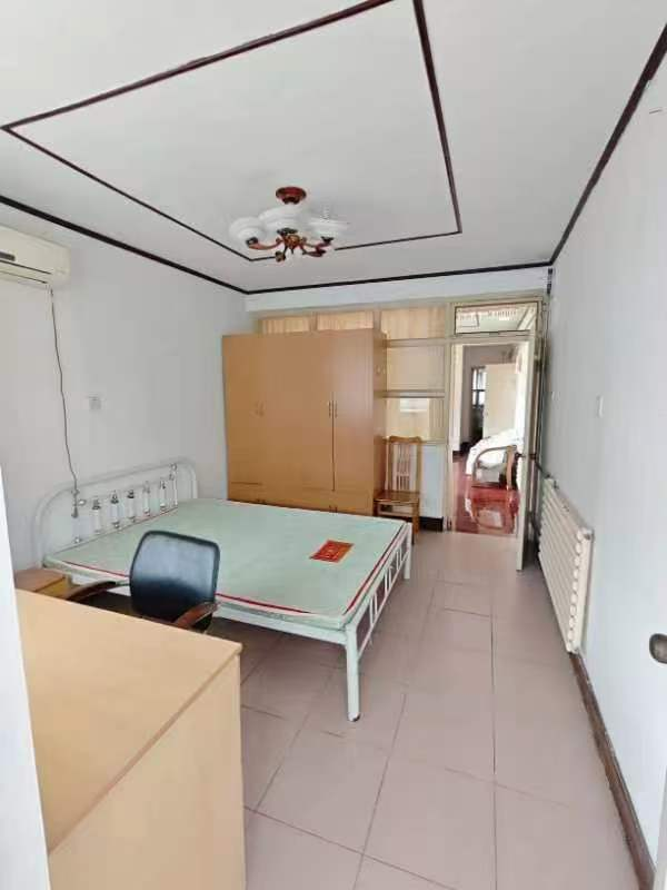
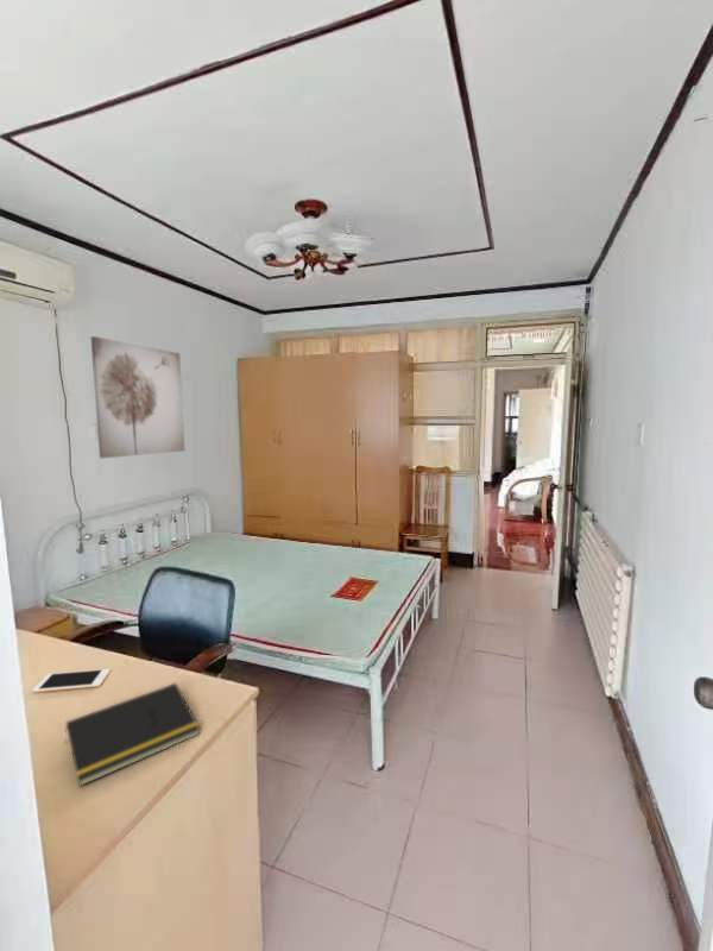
+ cell phone [31,668,112,693]
+ notepad [63,682,202,787]
+ wall art [89,335,185,459]
